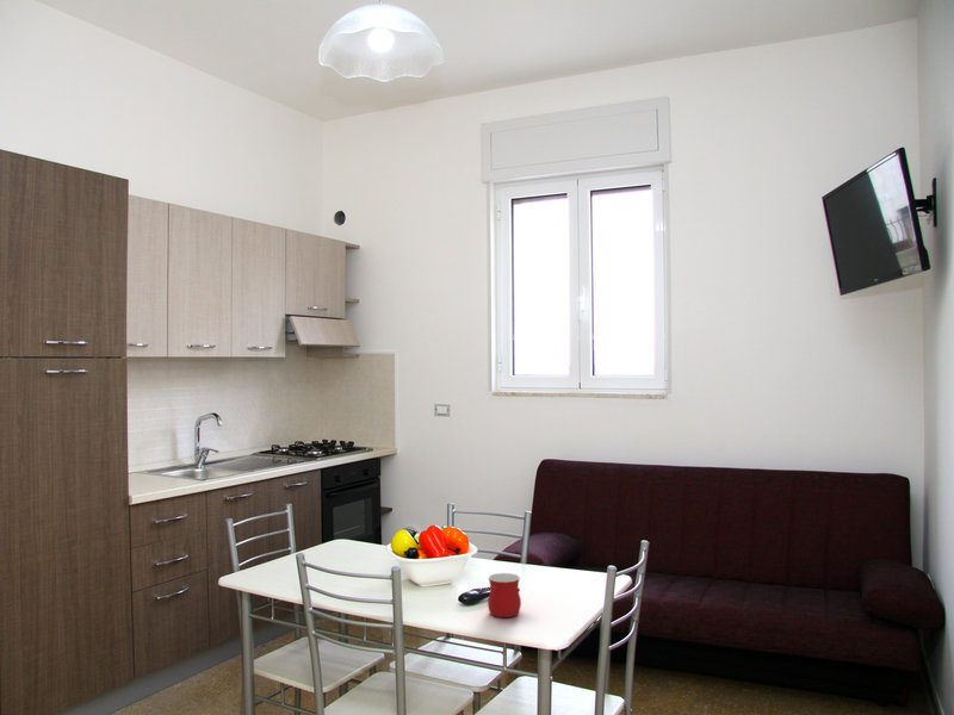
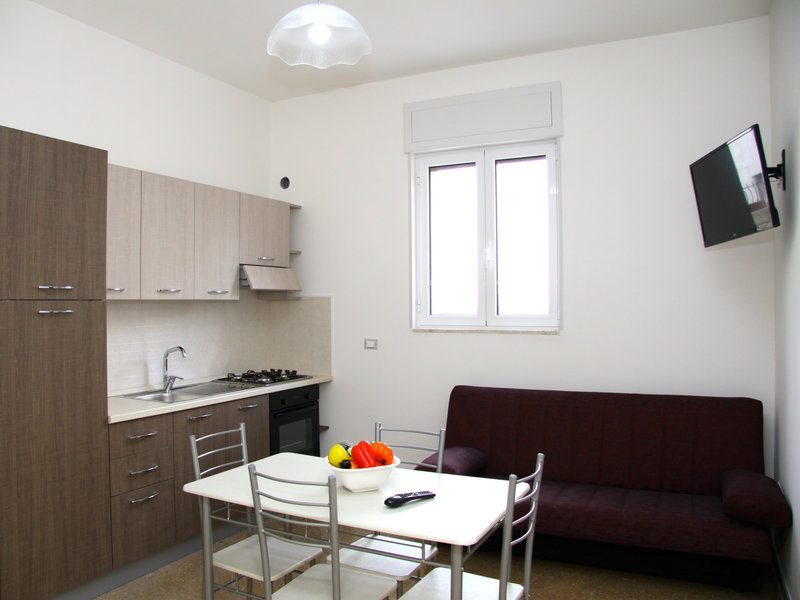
- mug [487,572,522,618]
